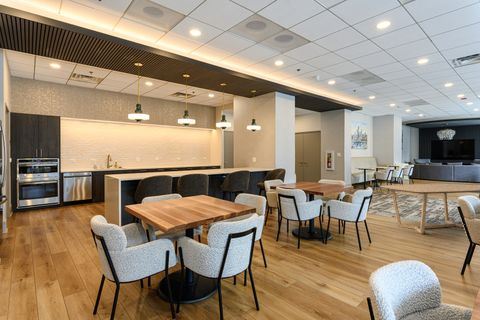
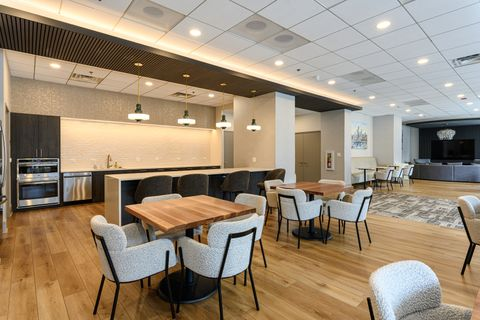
- dining table [379,183,480,235]
